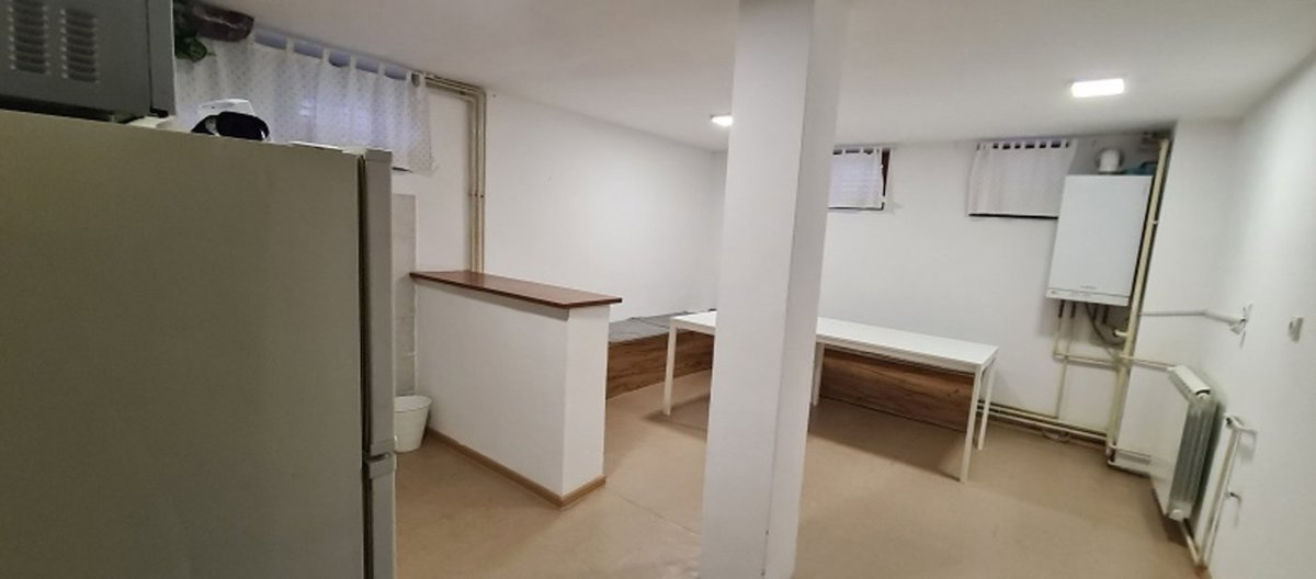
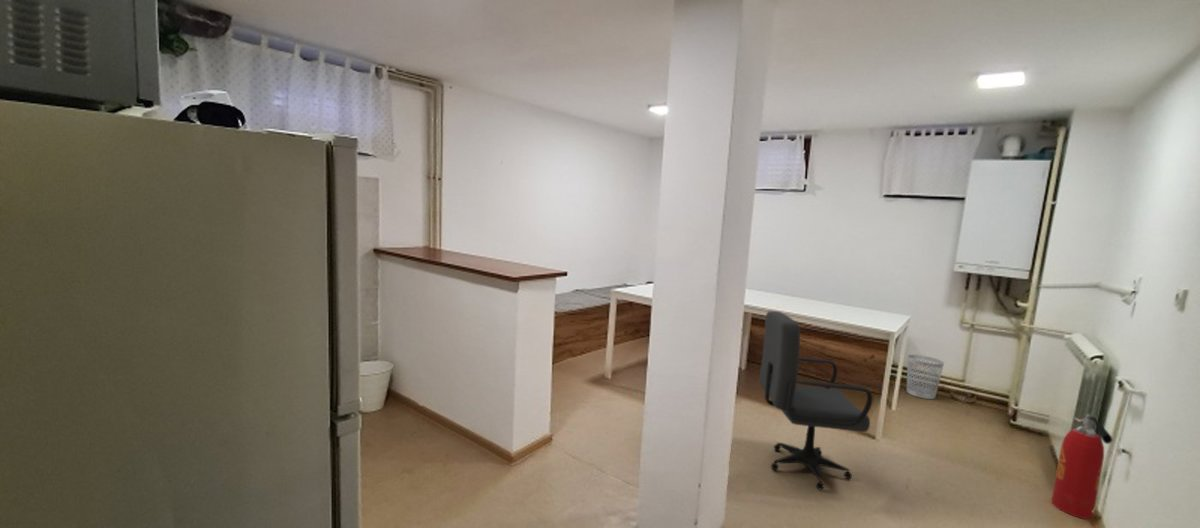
+ fire extinguisher [1050,414,1114,520]
+ wastebasket [906,354,945,400]
+ office chair [758,310,873,491]
